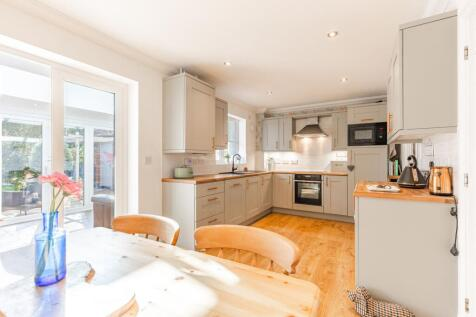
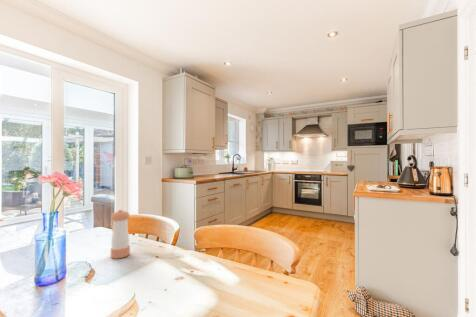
+ pepper shaker [110,209,131,260]
